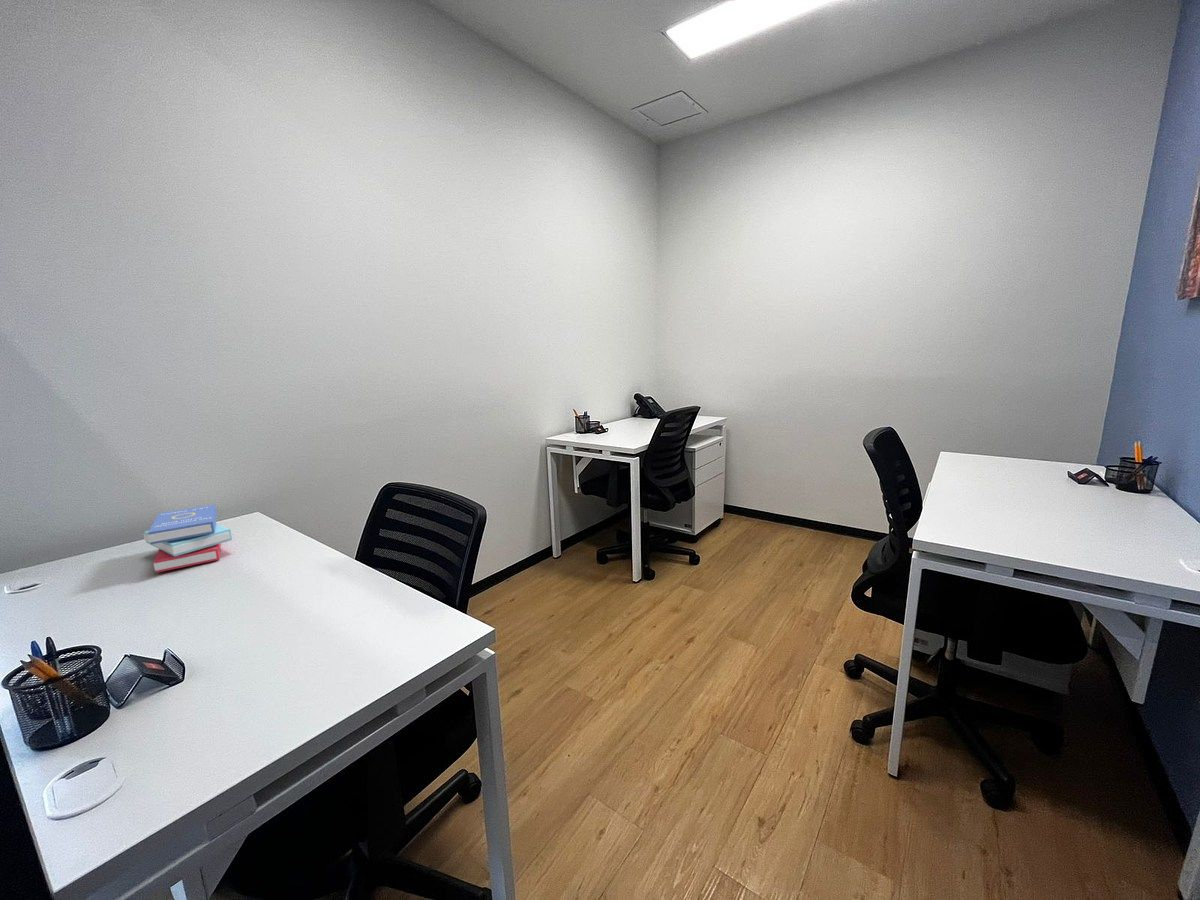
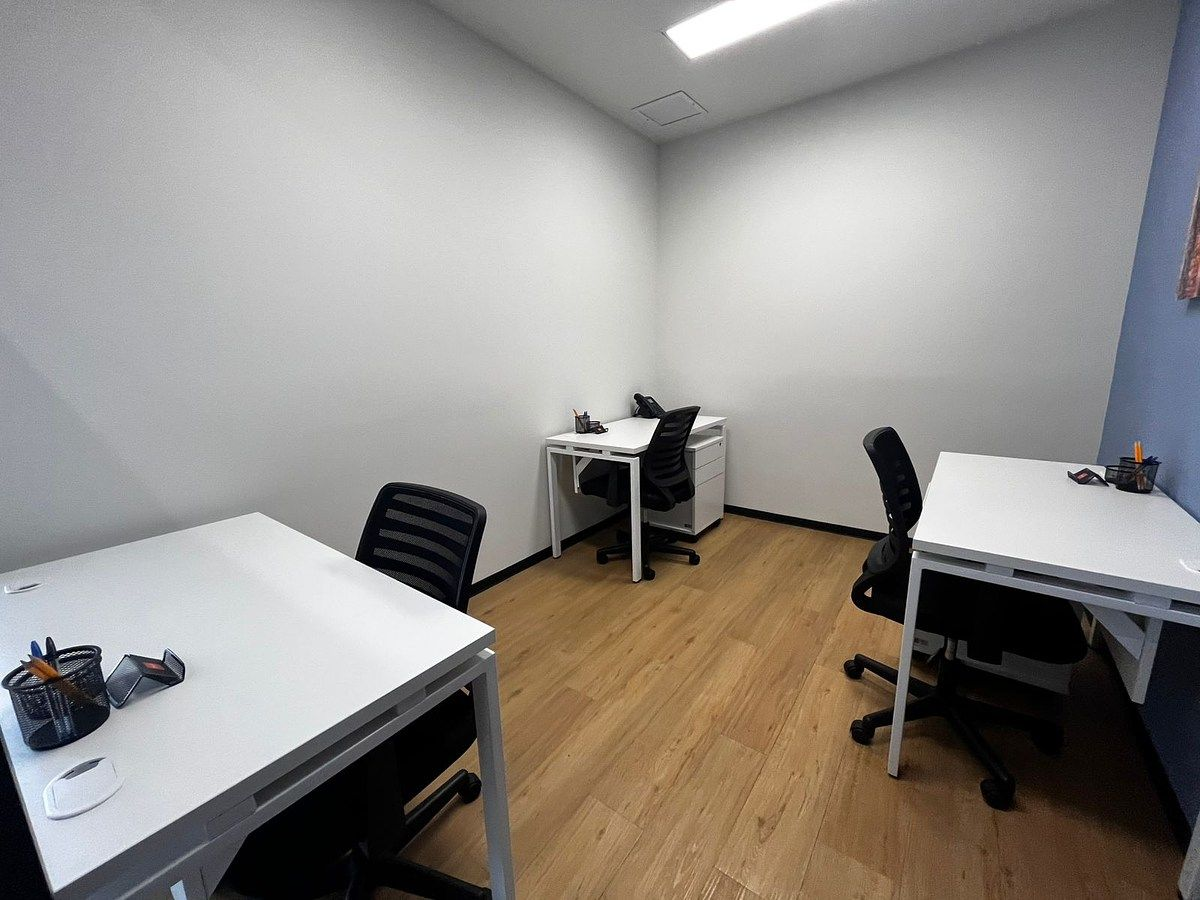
- book [142,503,233,573]
